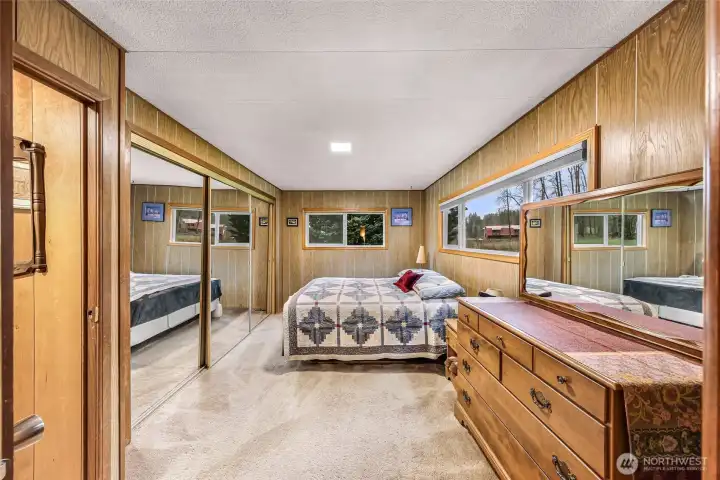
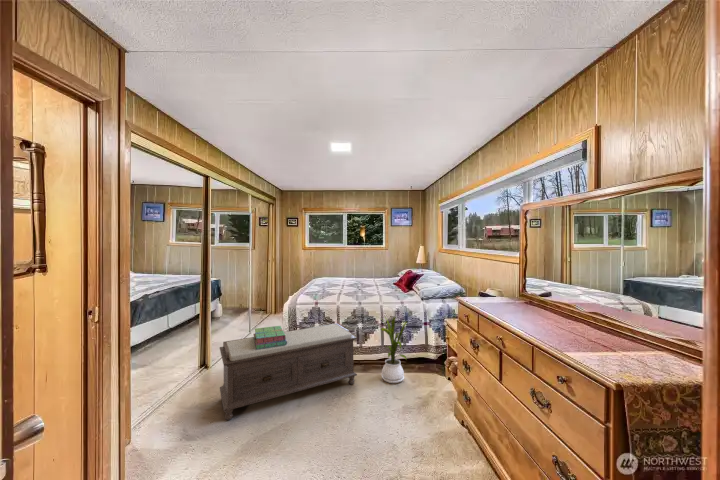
+ bench [219,322,358,421]
+ house plant [379,315,408,384]
+ stack of books [253,325,287,349]
